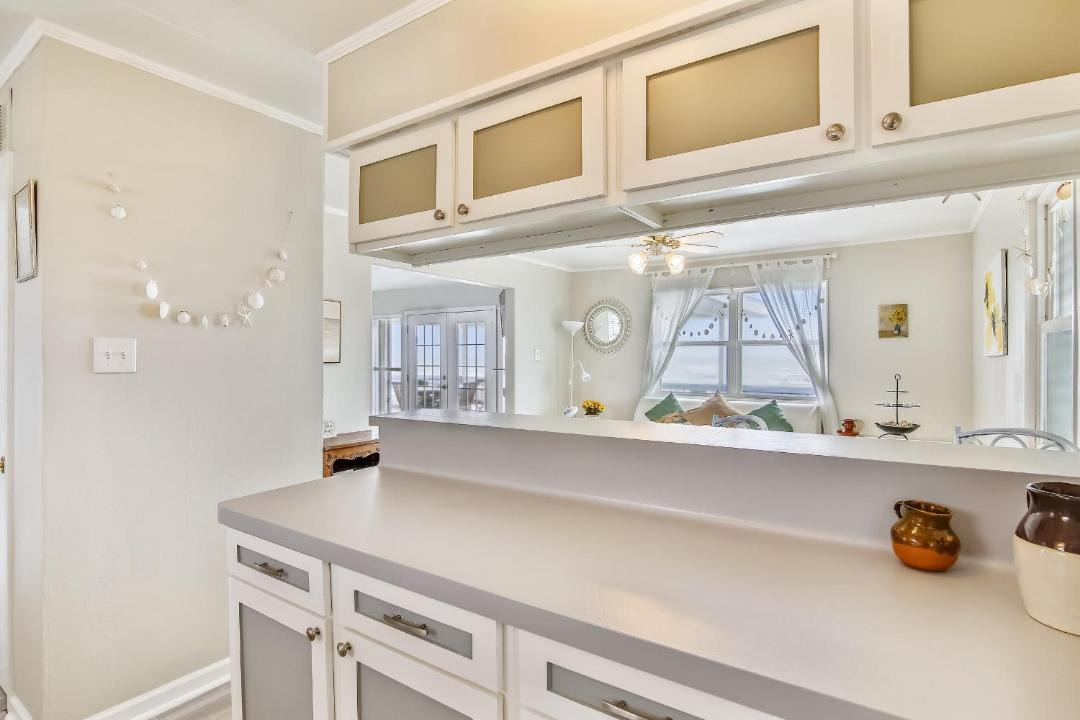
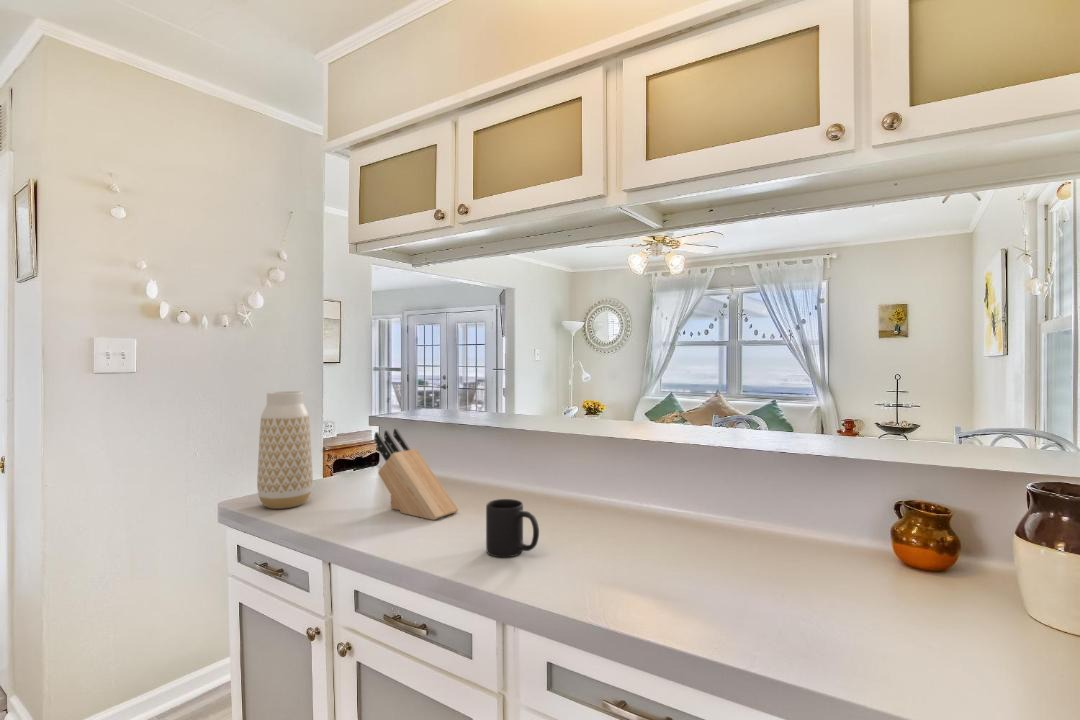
+ knife block [373,428,459,521]
+ mug [485,498,540,558]
+ vase [256,390,314,510]
